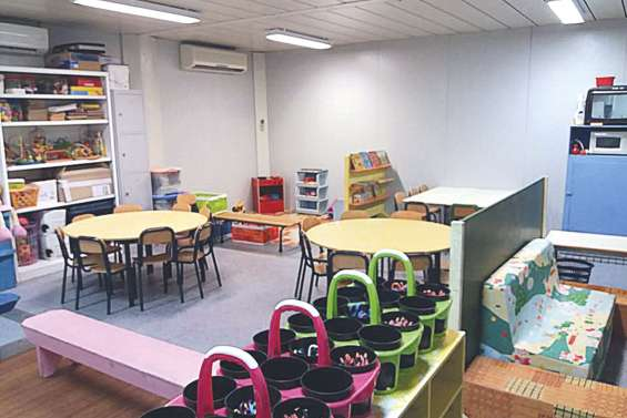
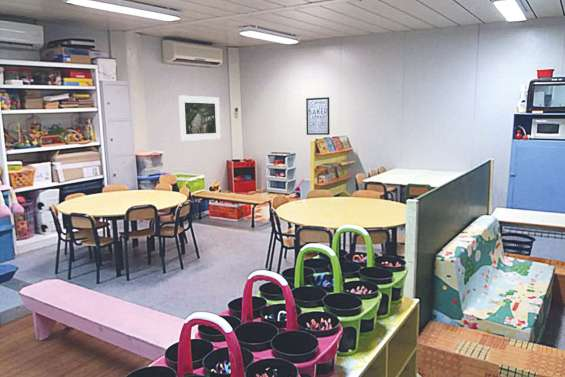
+ wall art [305,96,331,136]
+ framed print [178,94,221,142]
